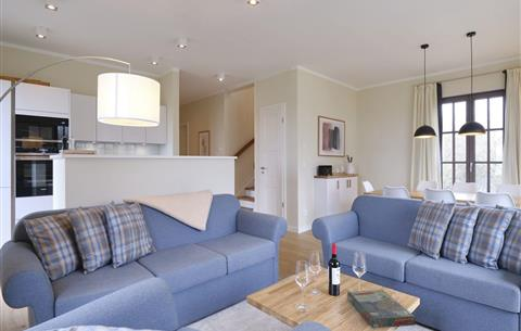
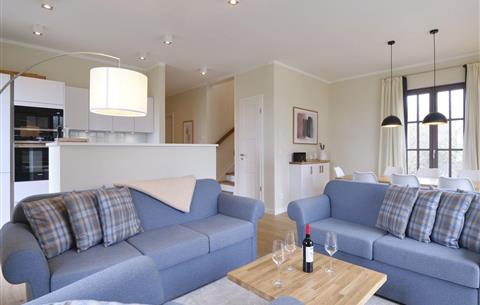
- board game [346,289,417,329]
